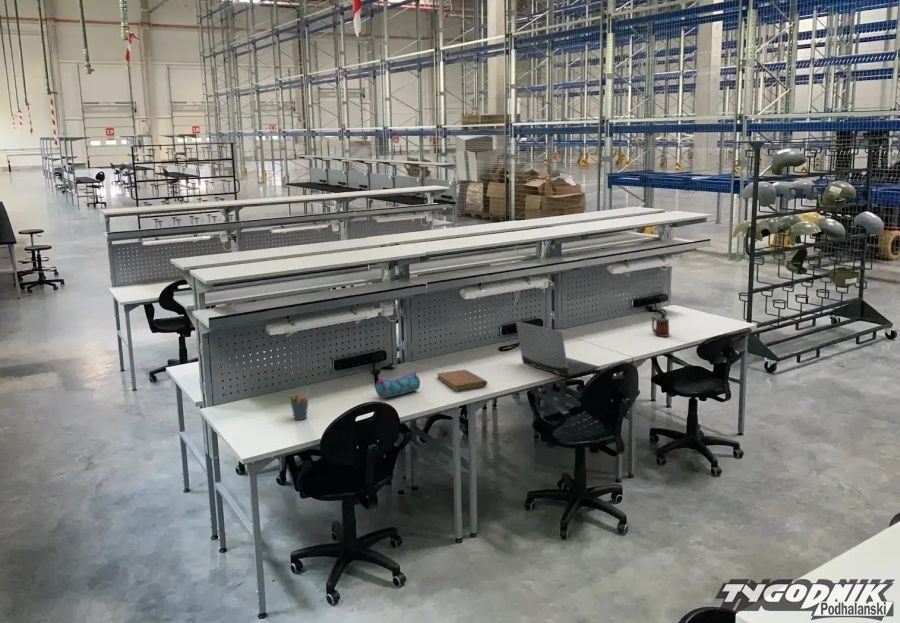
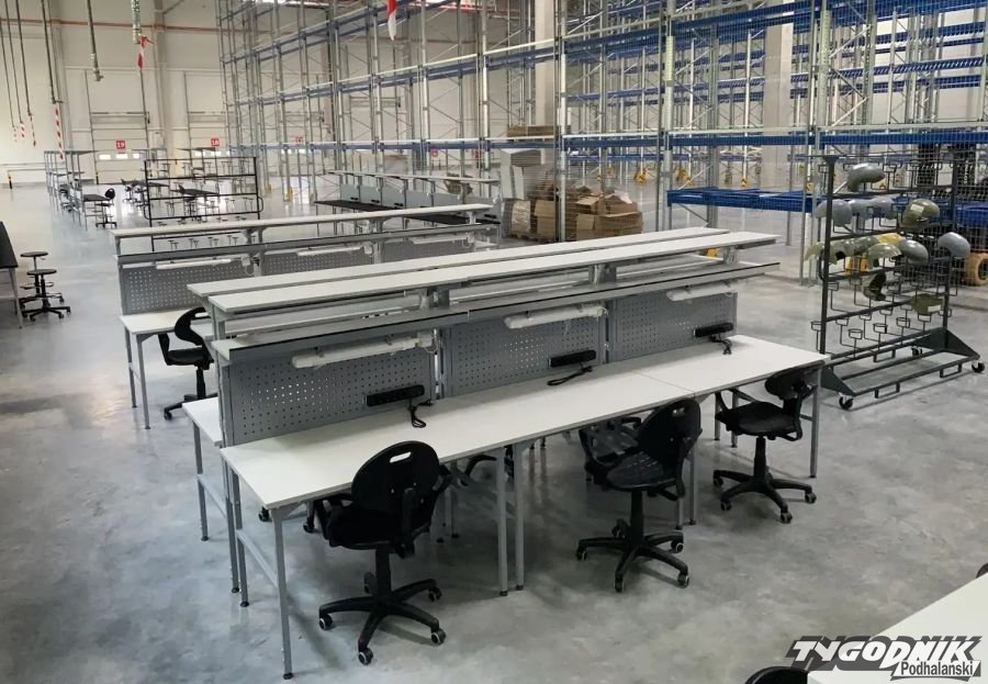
- pencil case [374,370,421,399]
- laptop computer [515,320,601,377]
- notebook [436,369,488,392]
- pen holder [288,389,310,421]
- mug [650,315,670,338]
